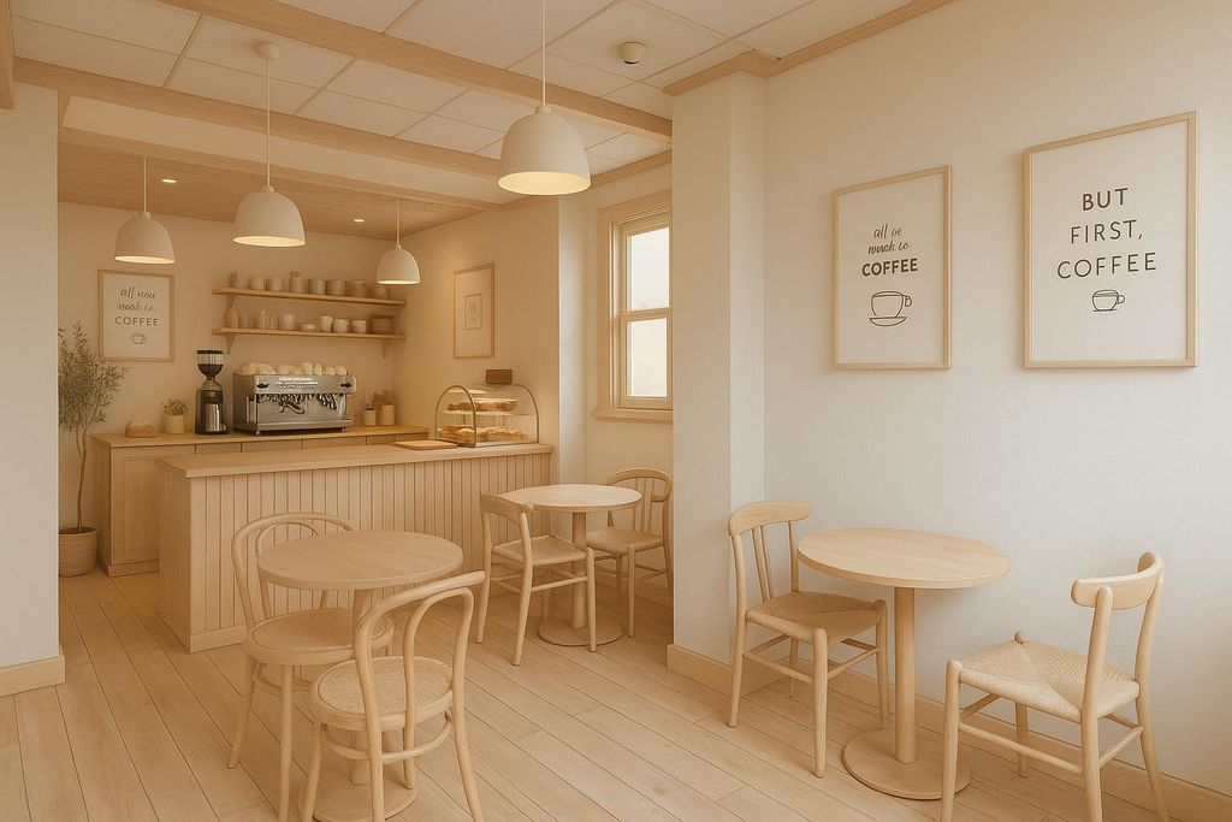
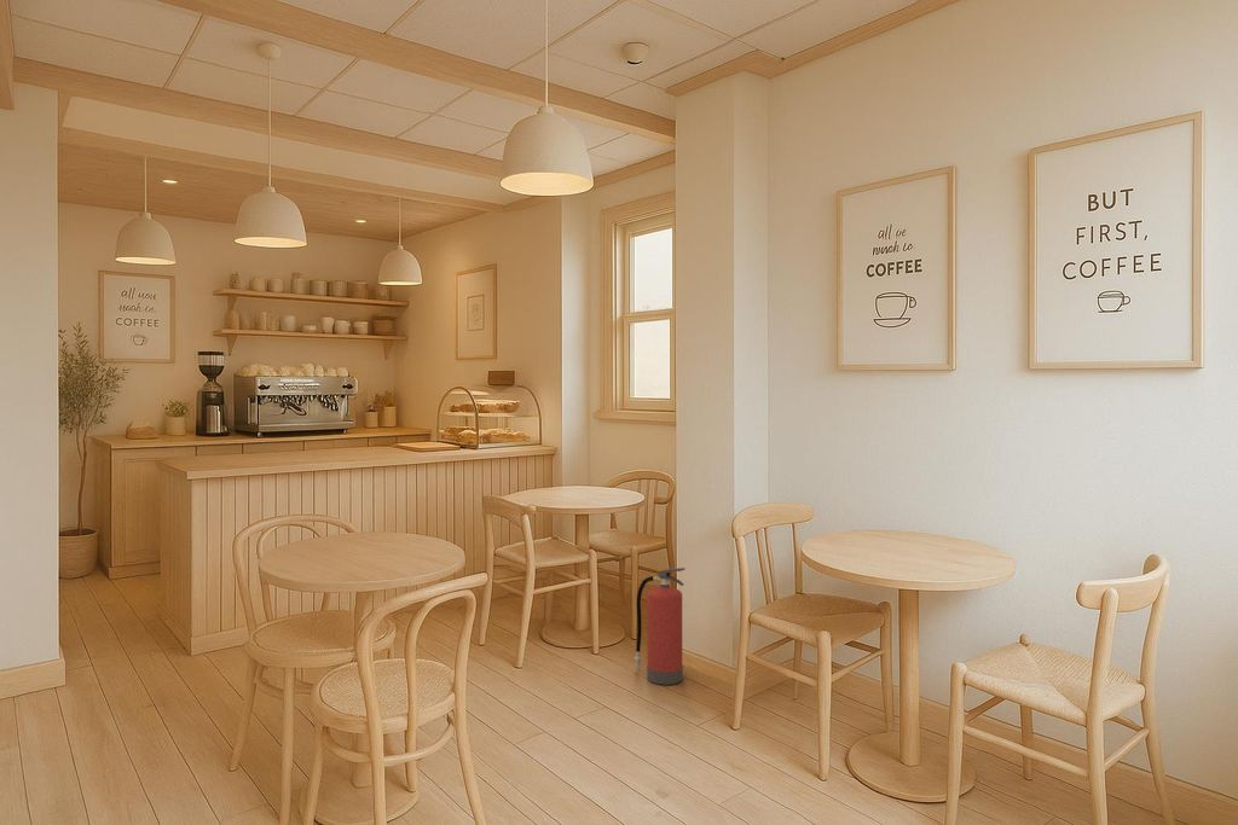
+ fire extinguisher [634,567,687,686]
